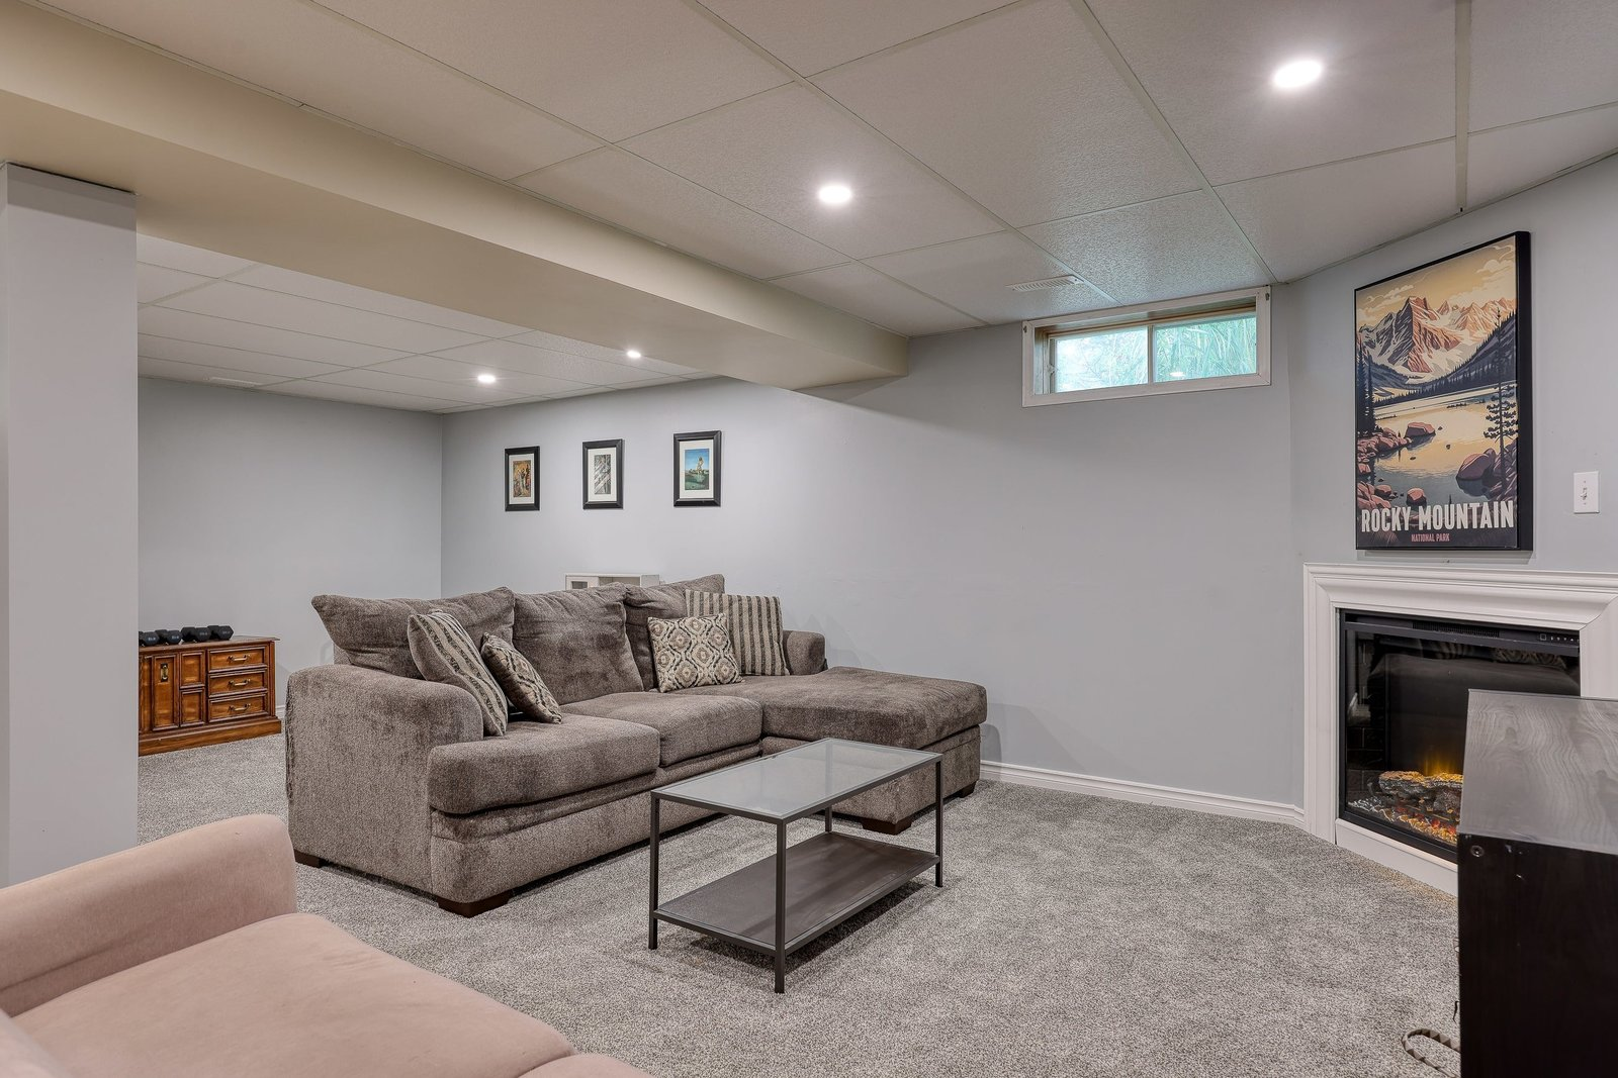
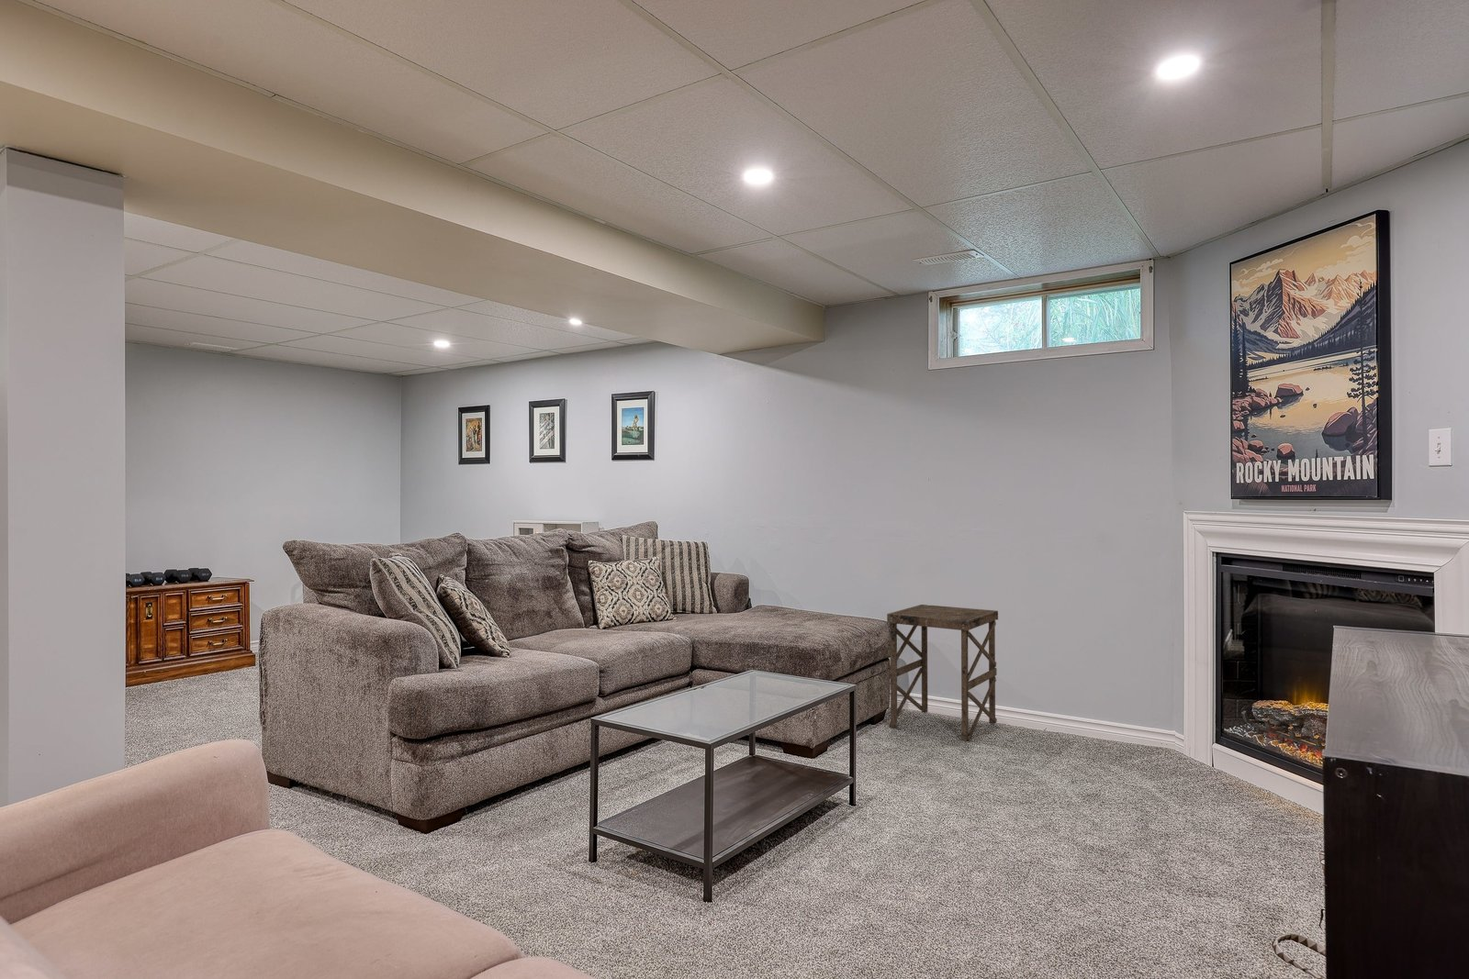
+ side table [886,604,999,742]
